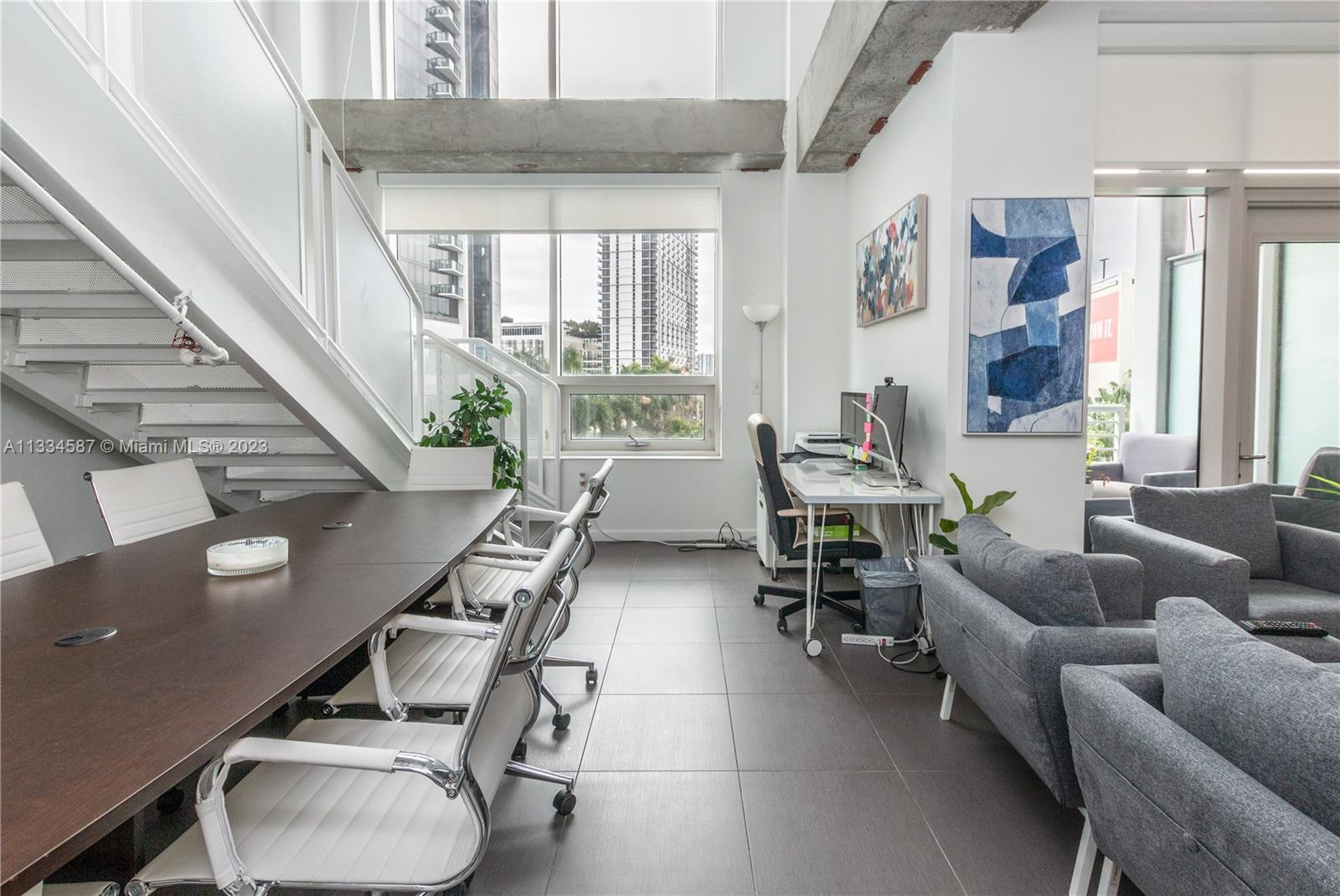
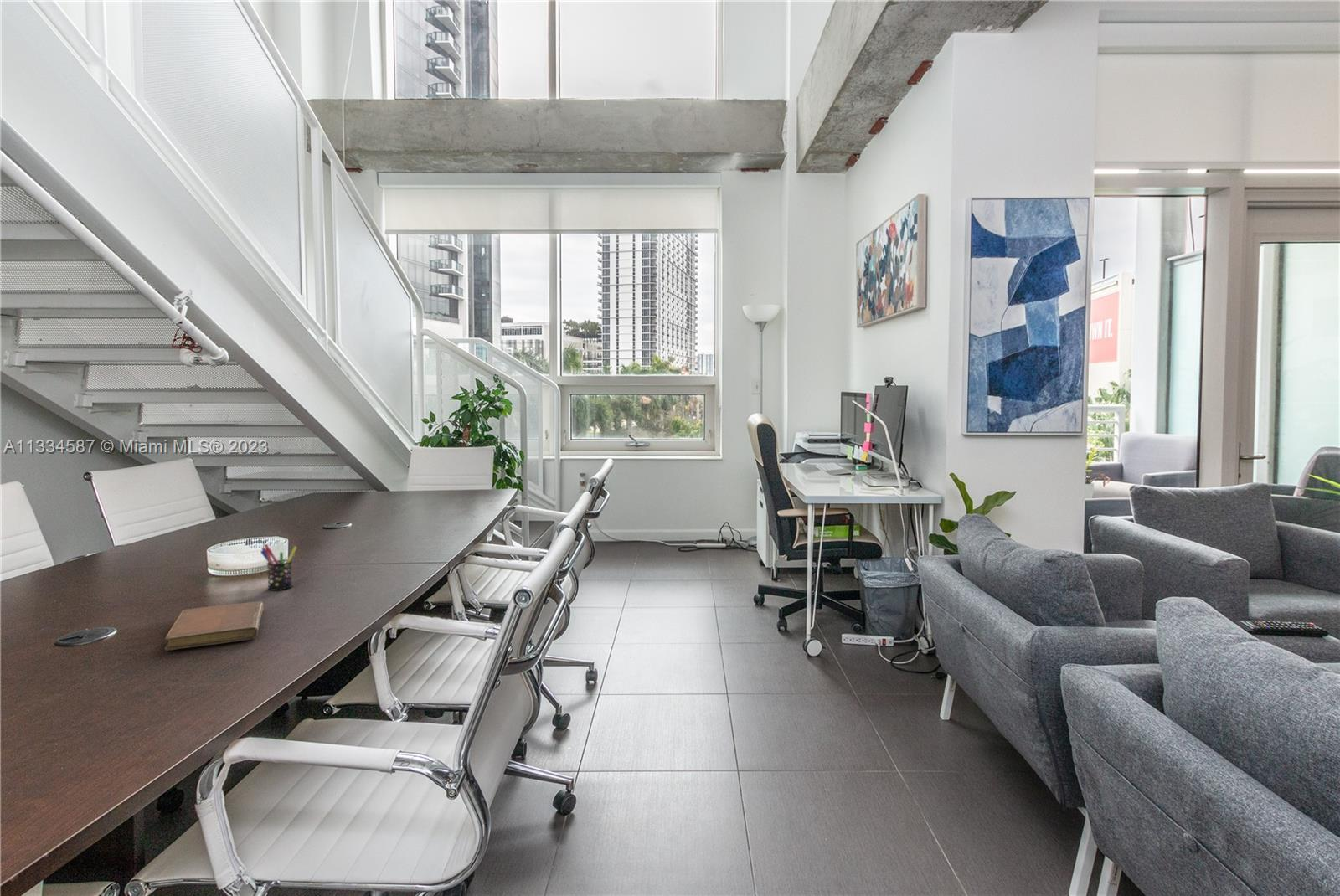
+ pen holder [260,543,298,591]
+ notebook [164,600,265,651]
